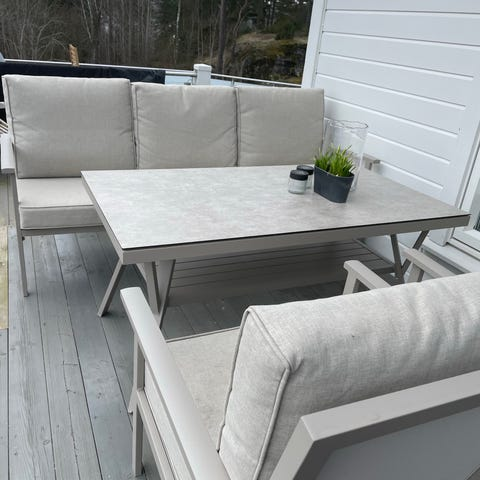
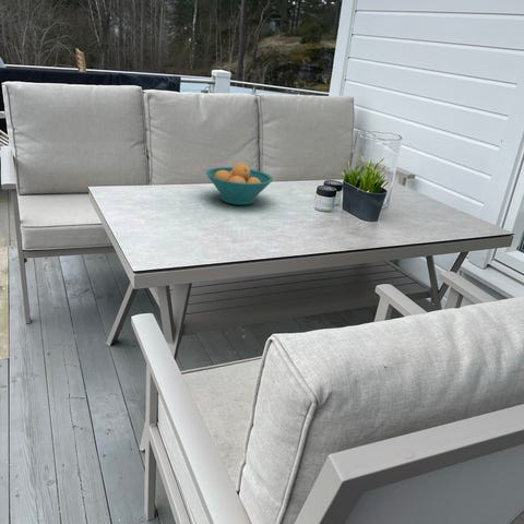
+ fruit bowl [205,162,274,206]
